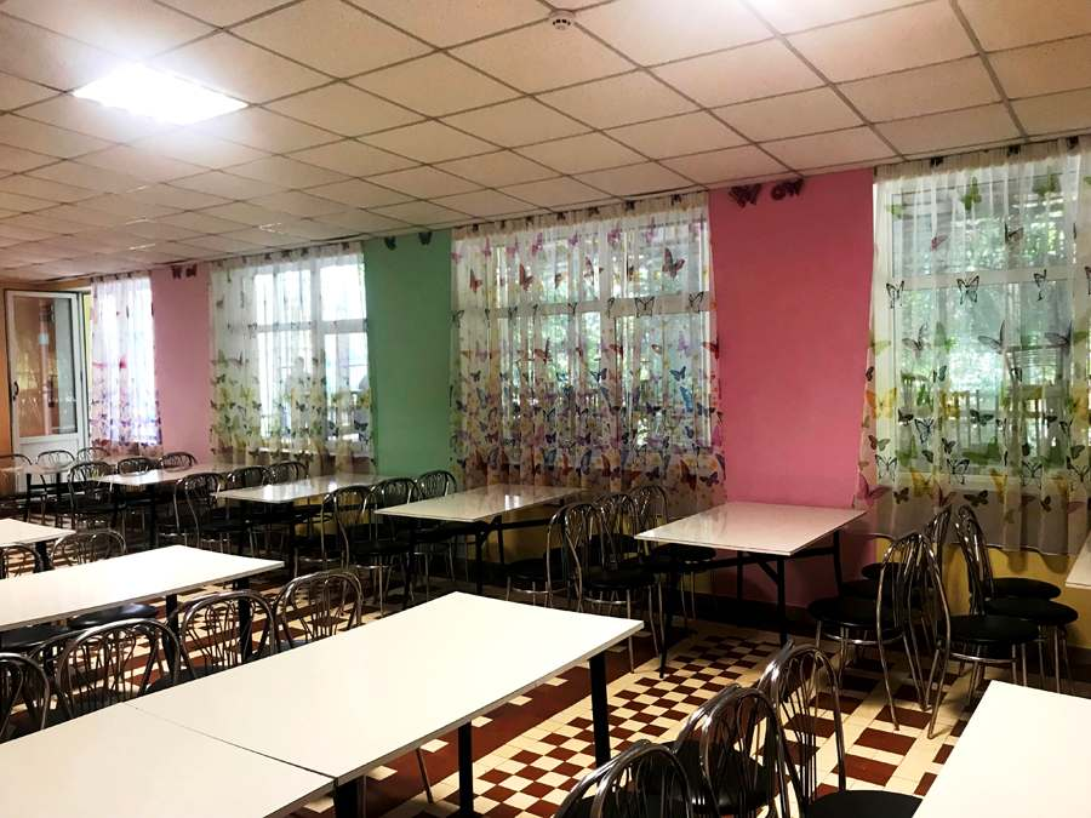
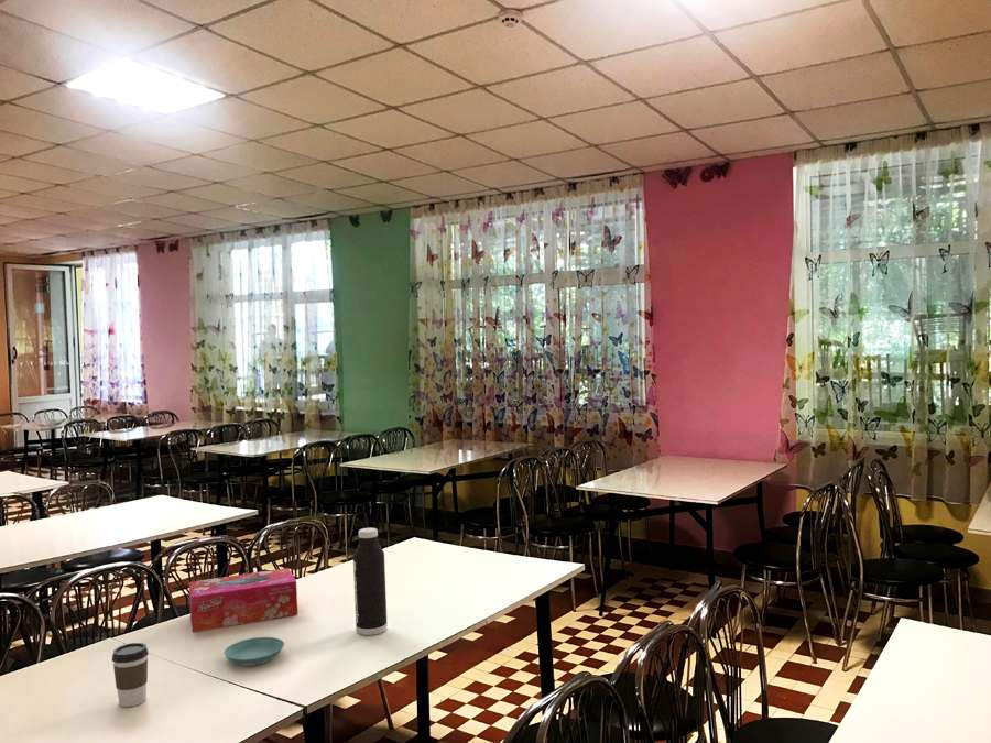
+ water bottle [352,527,389,636]
+ coffee cup [111,642,150,708]
+ saucer [222,636,285,667]
+ tissue box [188,567,298,633]
